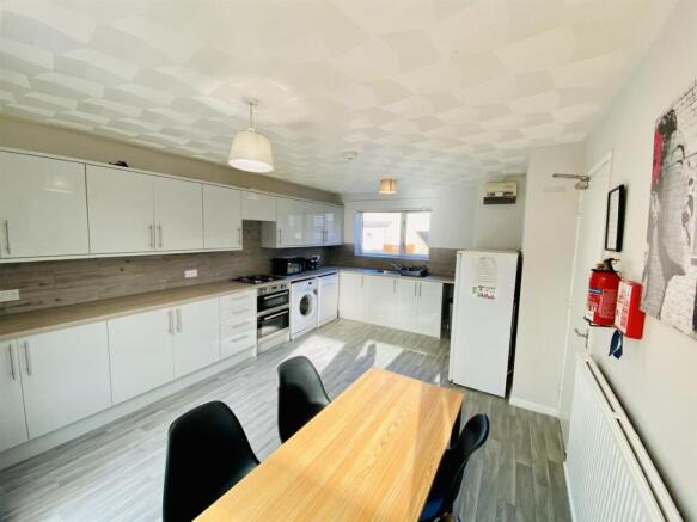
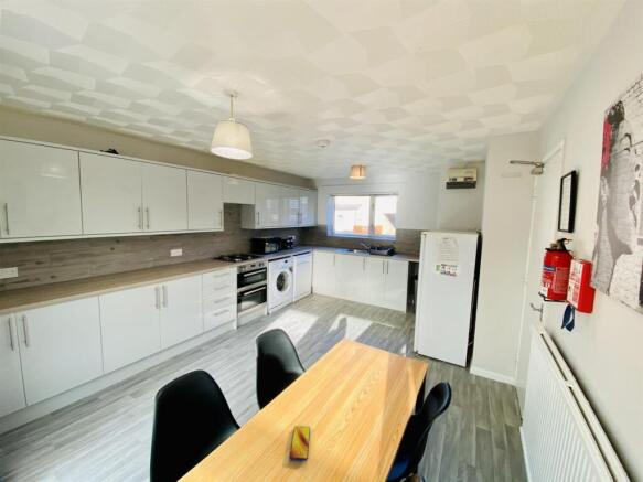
+ smartphone [289,426,311,461]
